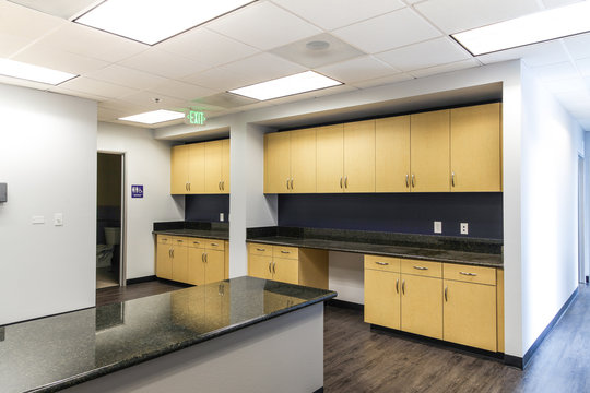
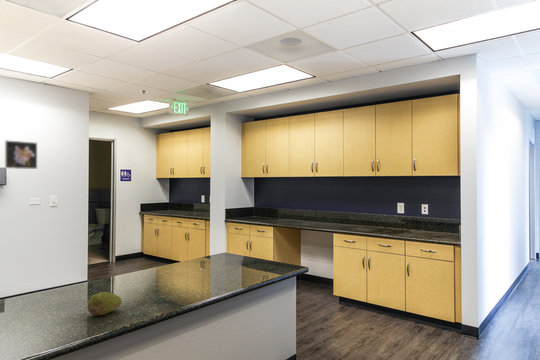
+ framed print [4,139,38,170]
+ fruit [86,291,123,316]
